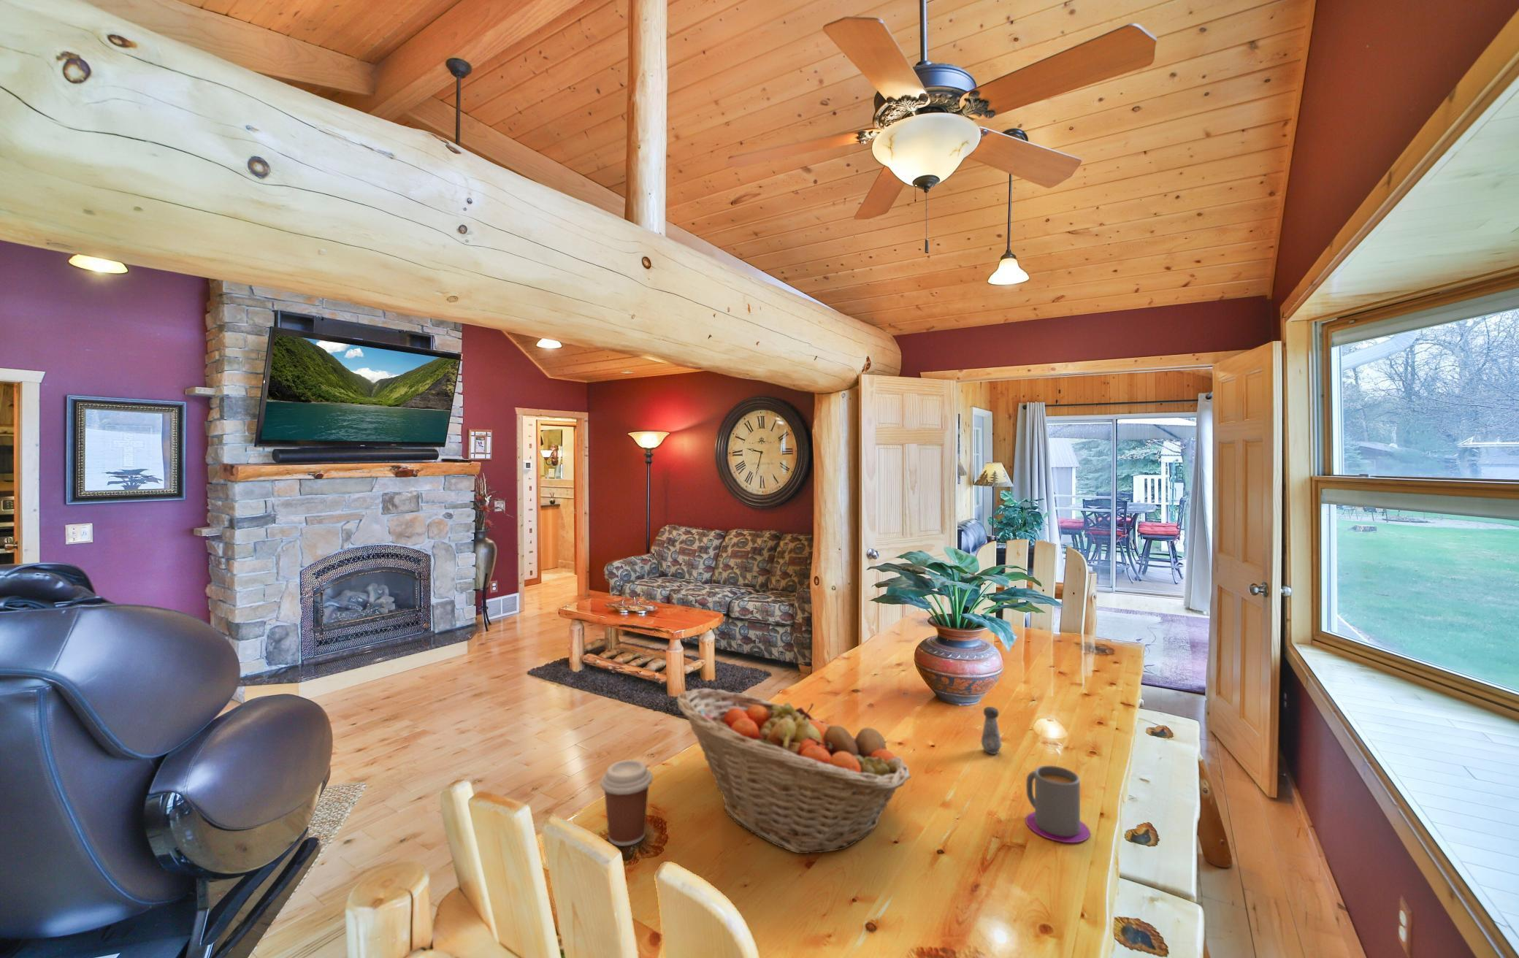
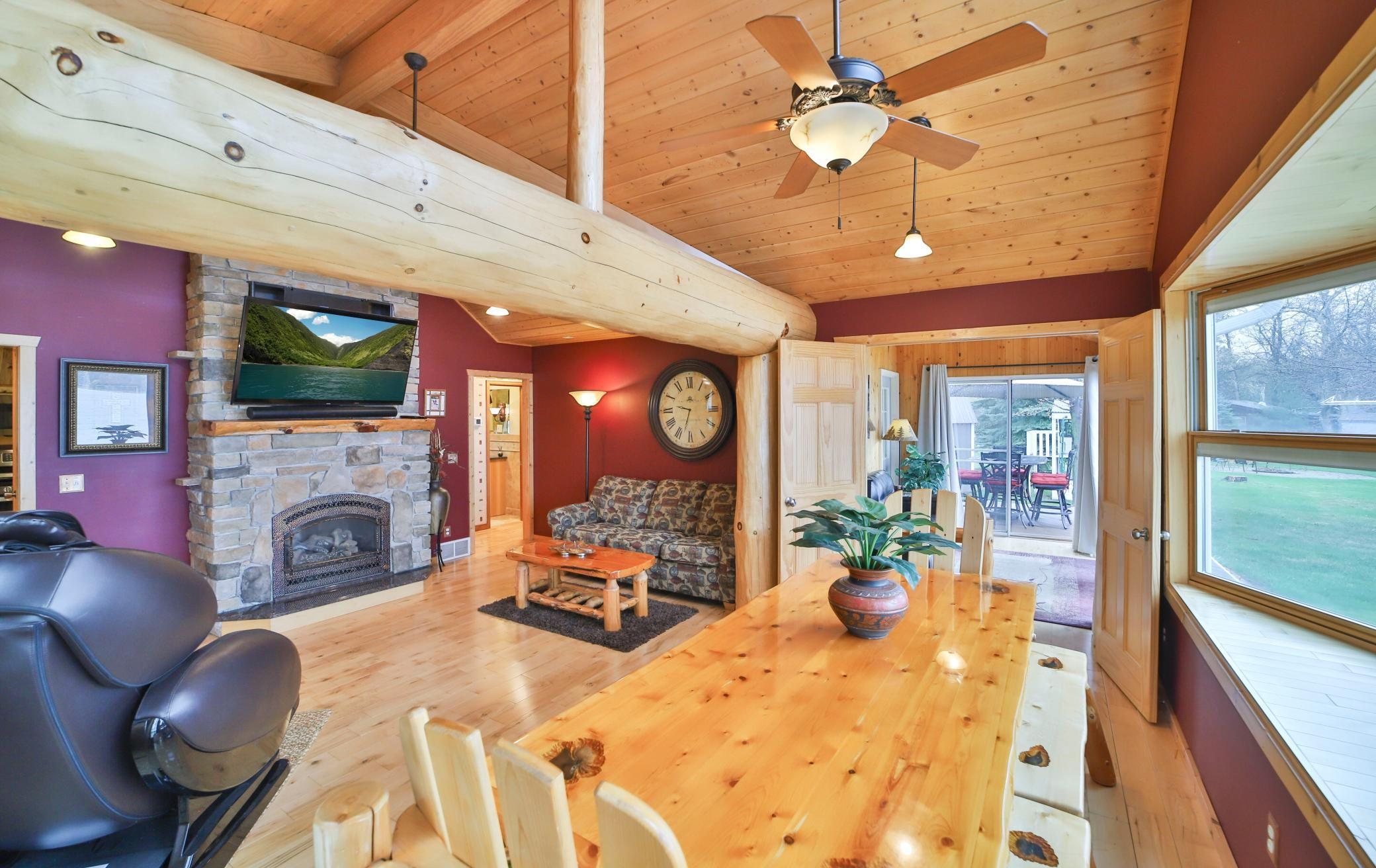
- mug [1024,765,1091,843]
- coffee cup [599,759,654,847]
- fruit basket [677,688,912,854]
- salt shaker [980,706,1002,755]
